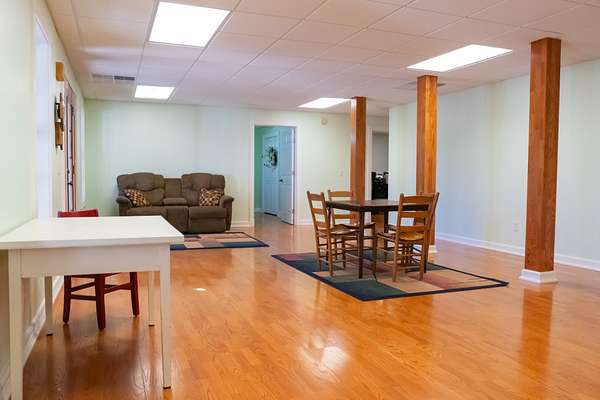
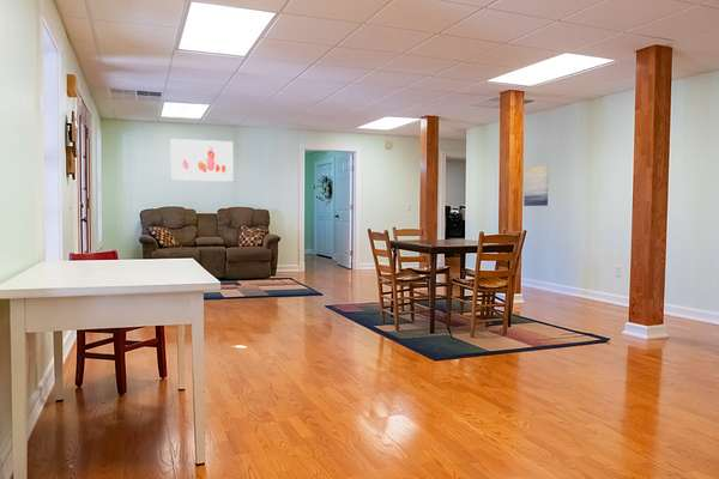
+ wall art [169,138,234,183]
+ wall art [522,164,550,207]
